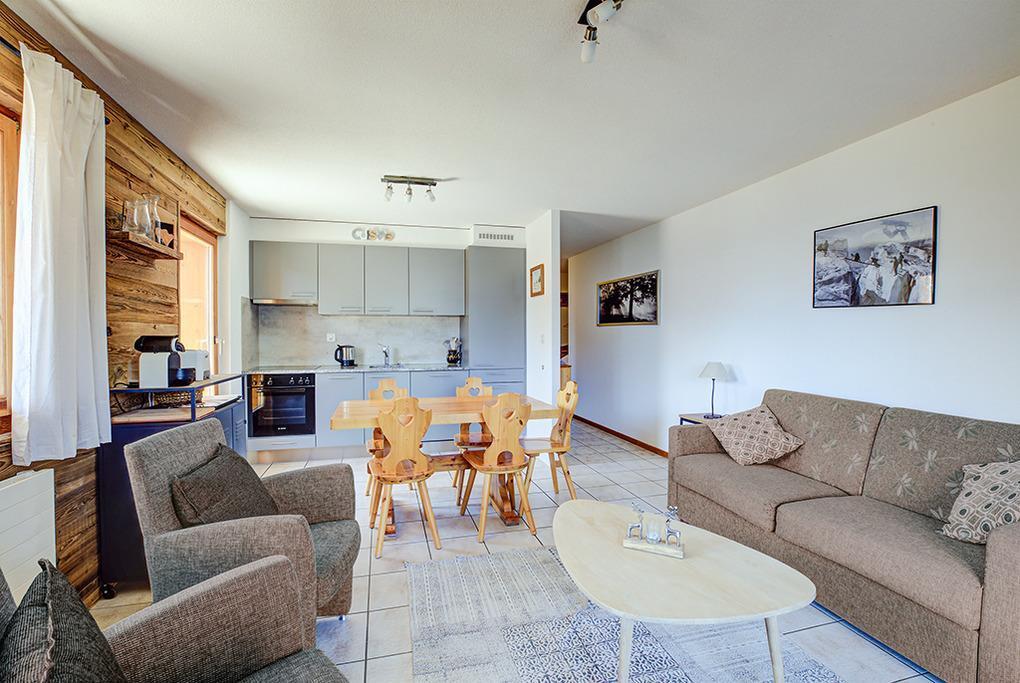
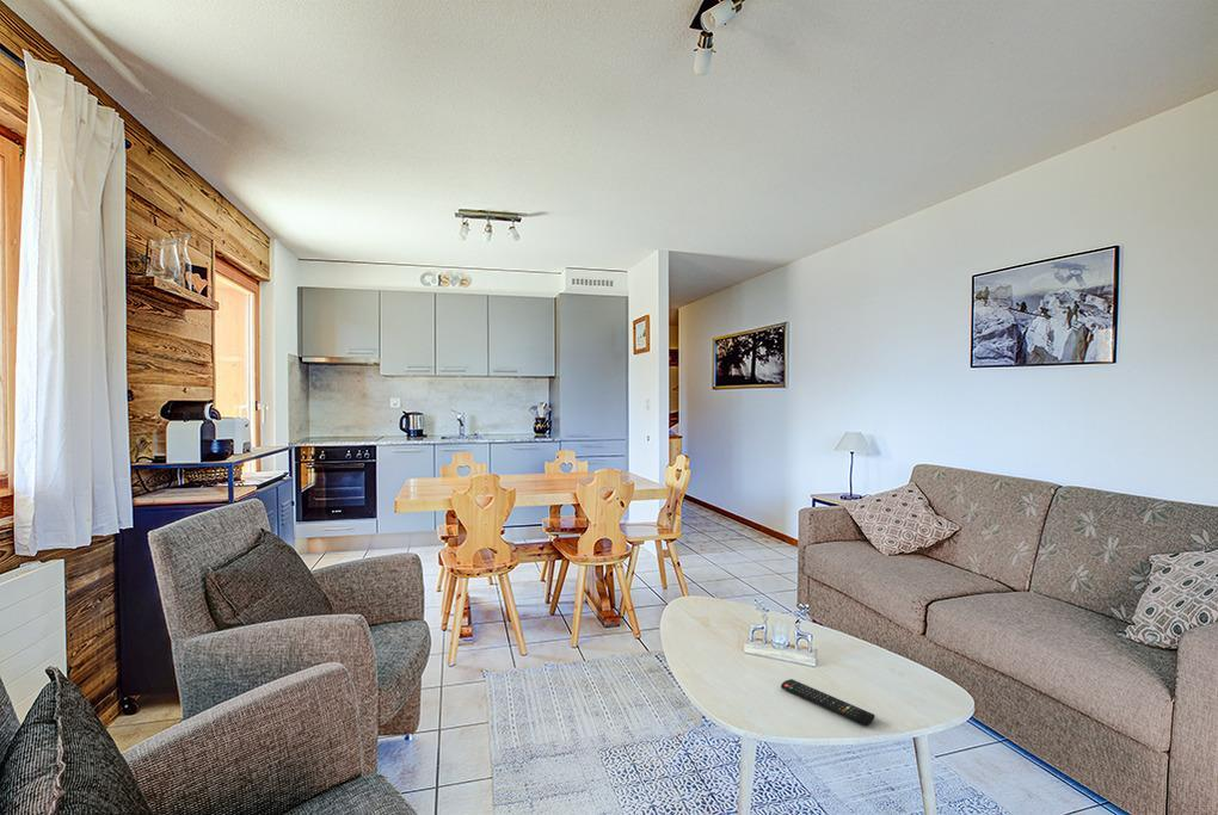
+ remote control [780,678,875,727]
